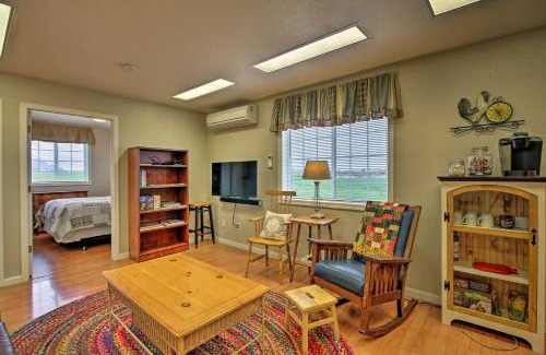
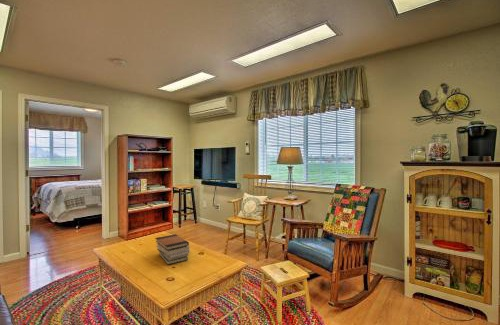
+ book stack [155,233,190,266]
